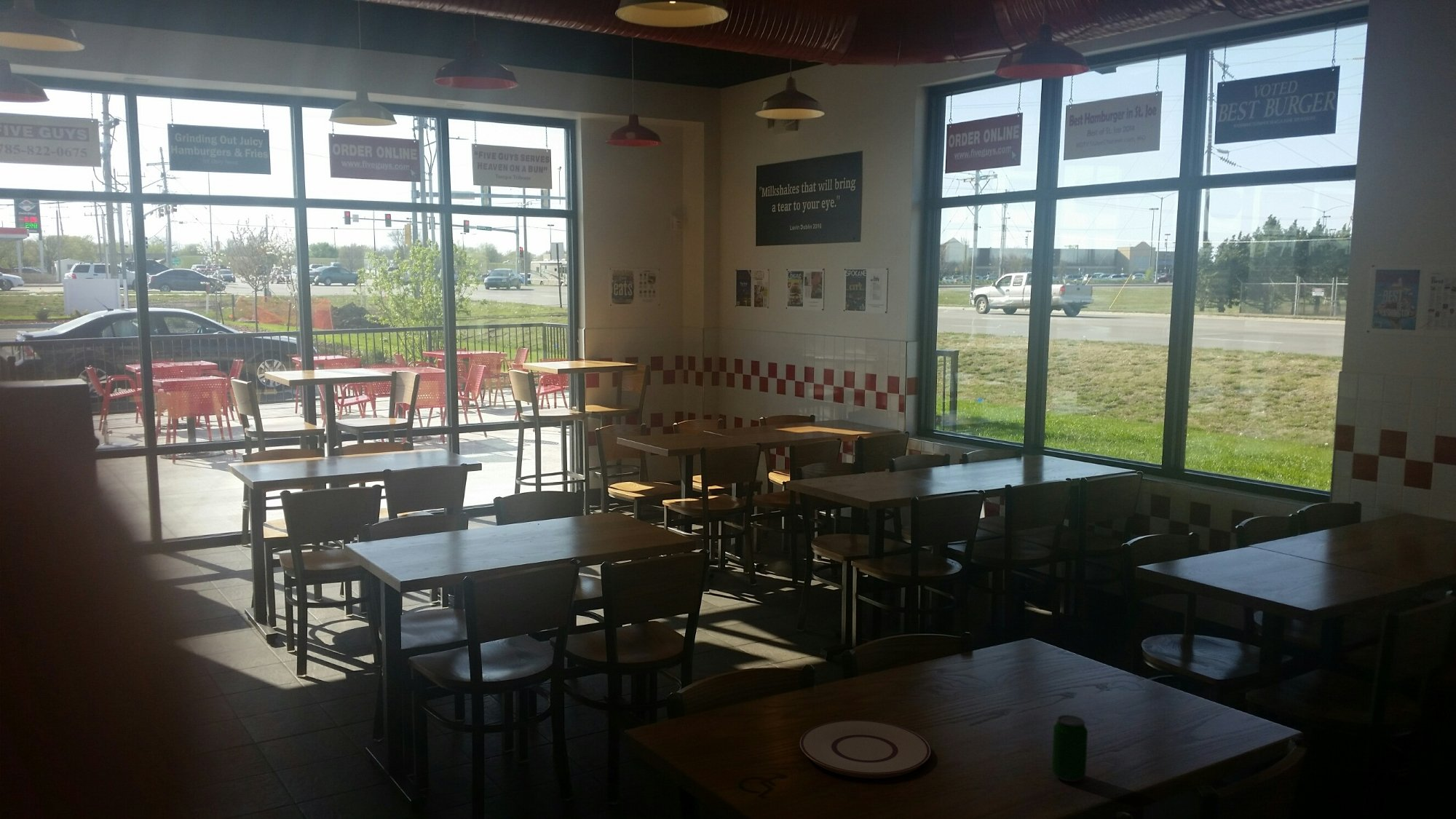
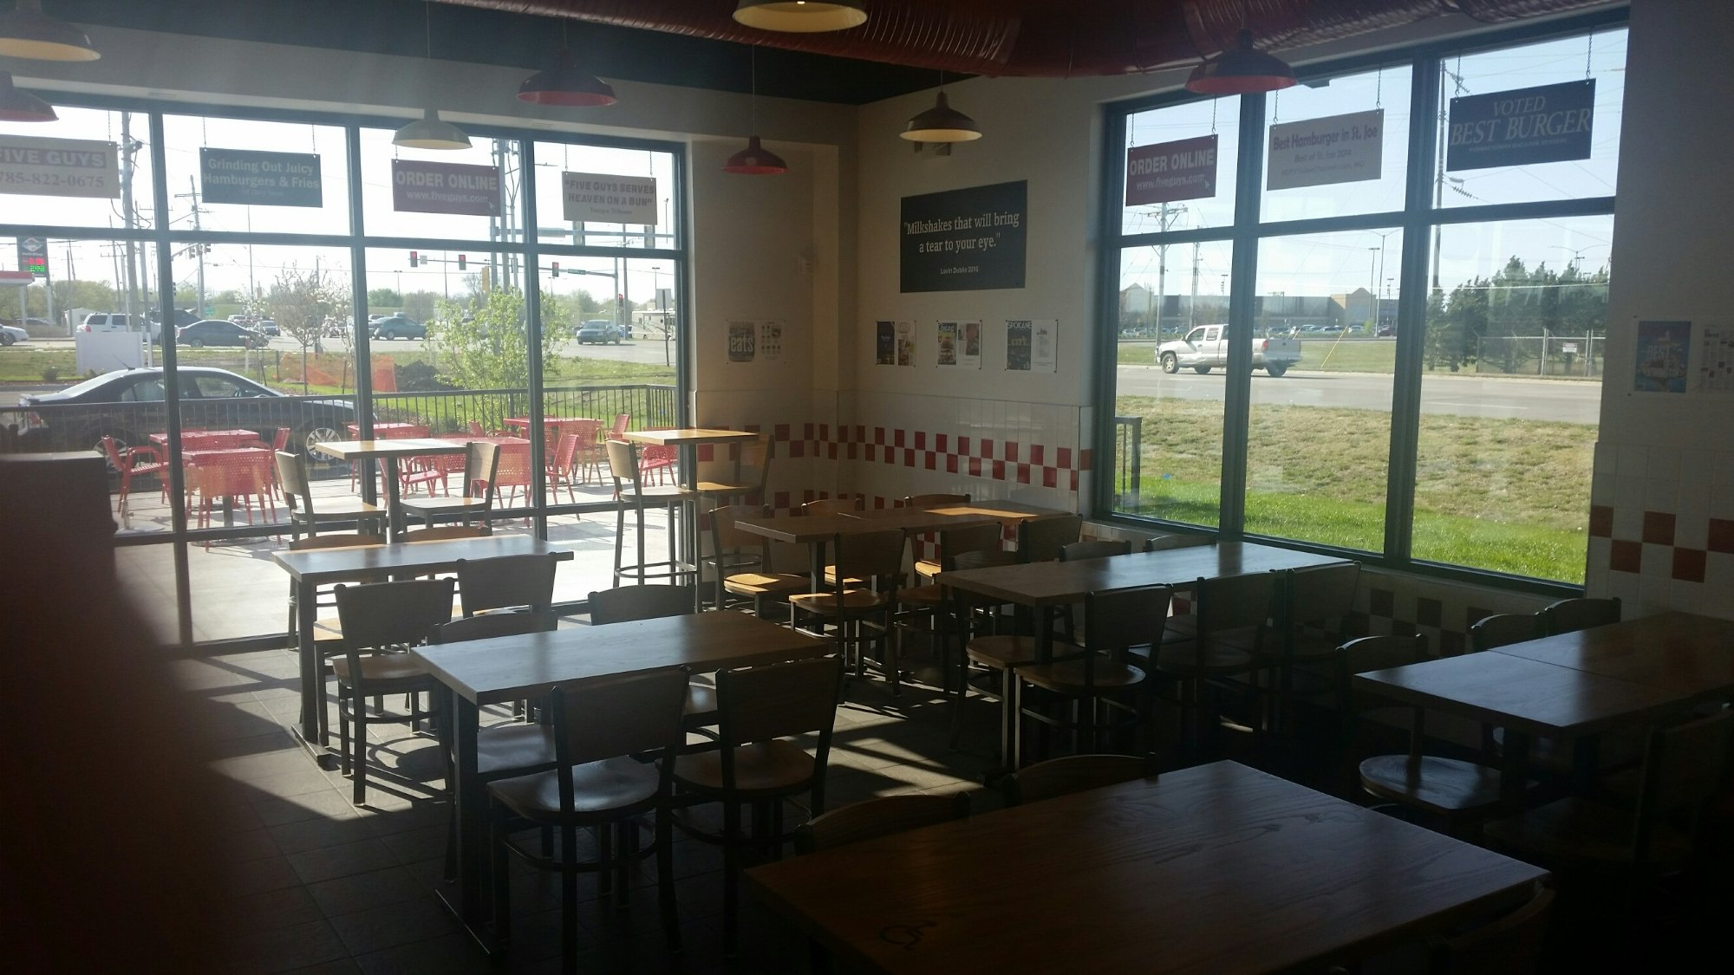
- beverage can [1051,714,1088,783]
- plate [799,719,931,779]
